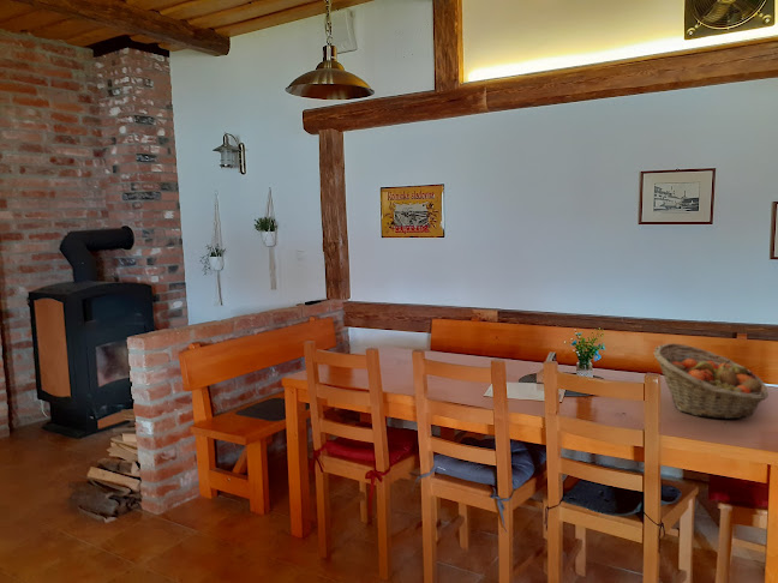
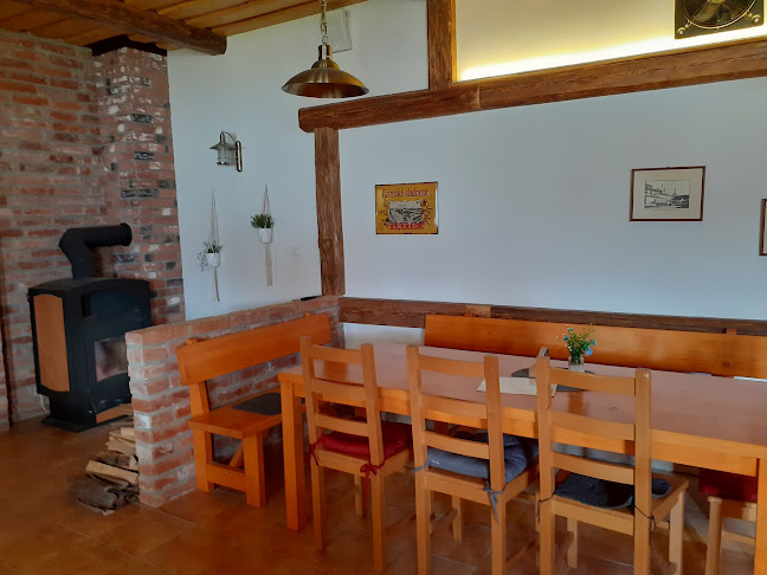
- fruit basket [653,342,770,420]
